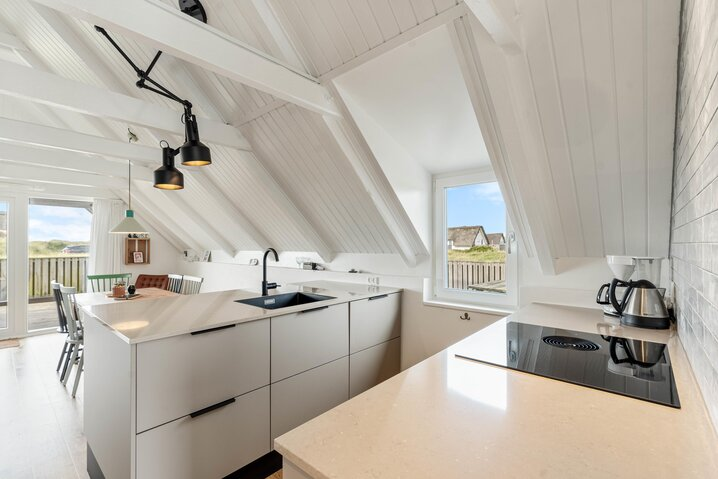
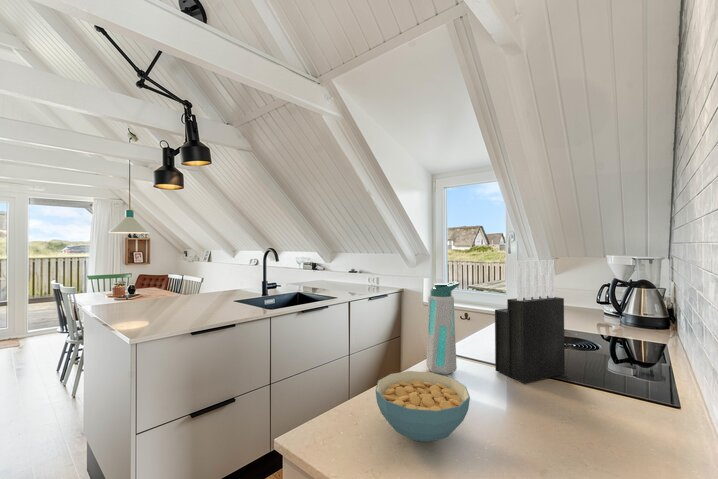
+ cereal bowl [375,370,471,443]
+ knife block [494,259,566,384]
+ water bottle [425,280,461,375]
